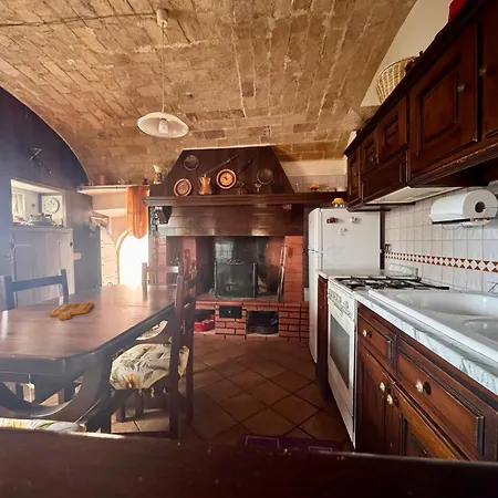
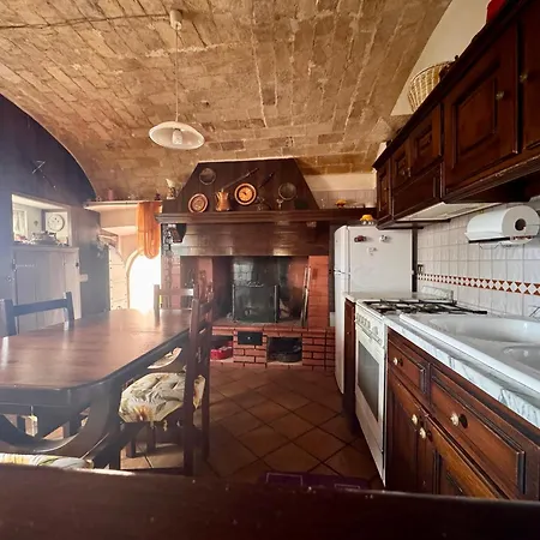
- cutting board [49,301,94,321]
